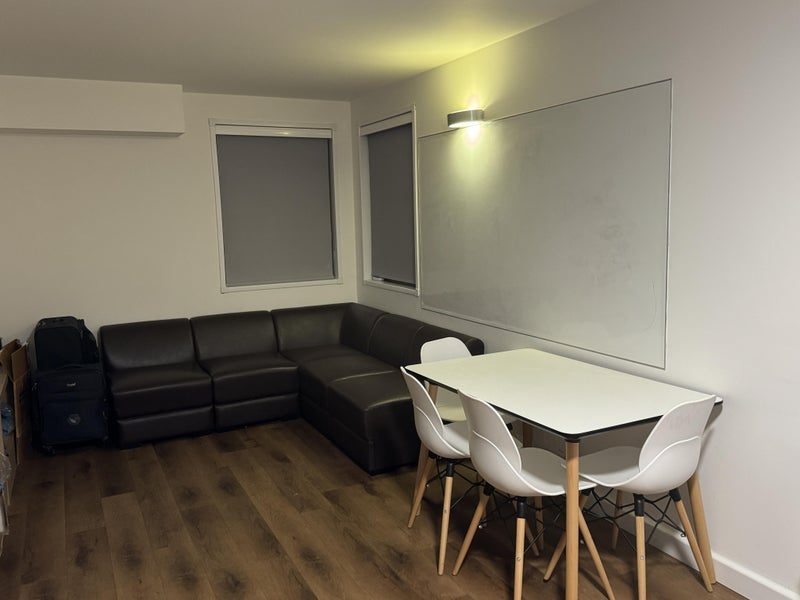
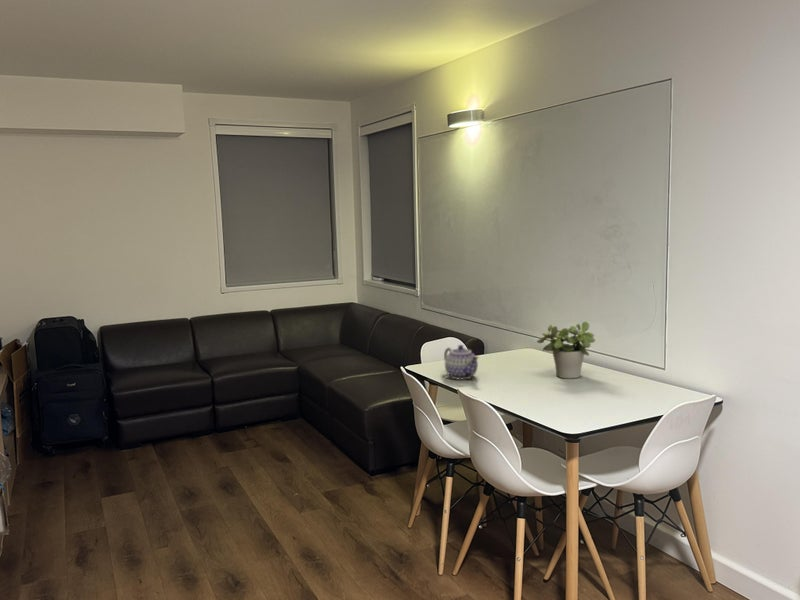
+ potted plant [536,321,596,380]
+ teapot [443,344,480,380]
